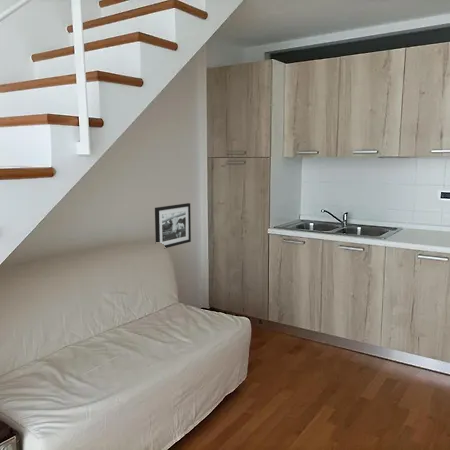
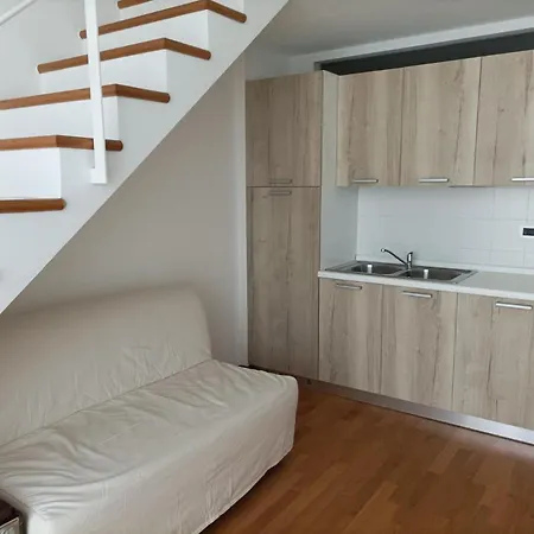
- picture frame [154,202,192,249]
